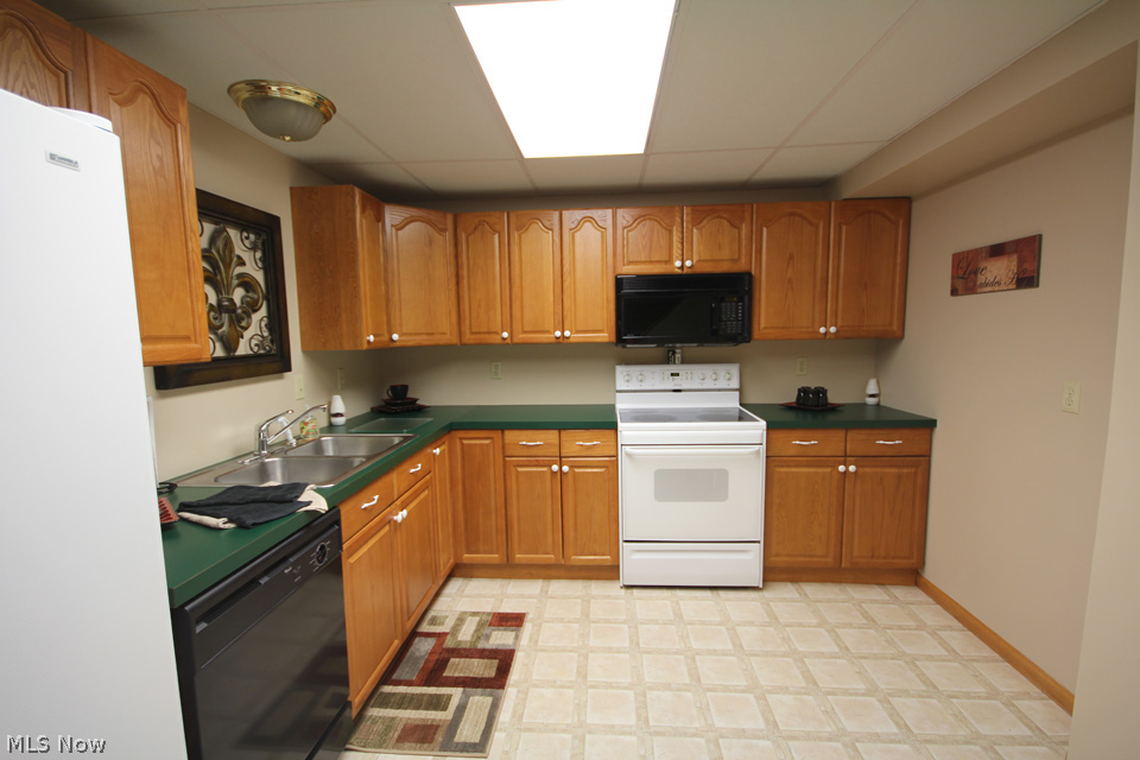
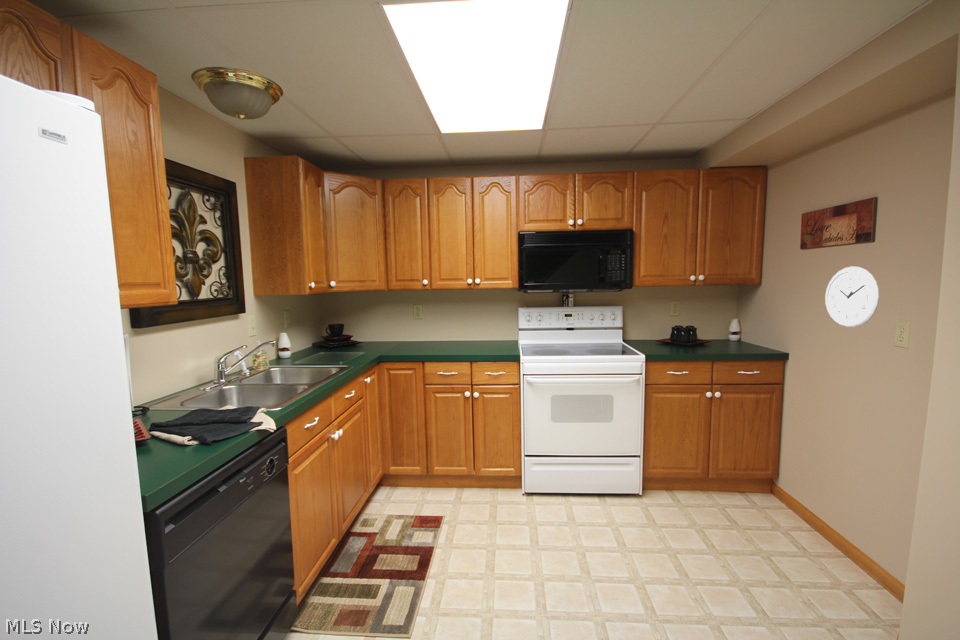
+ wall clock [824,265,880,328]
